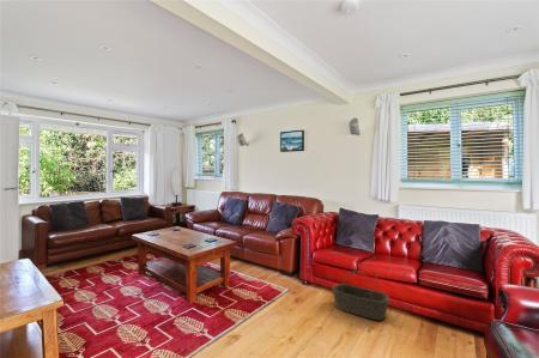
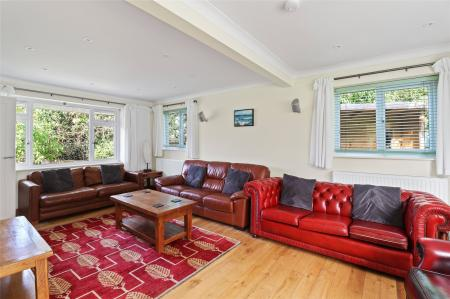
- basket [332,265,390,321]
